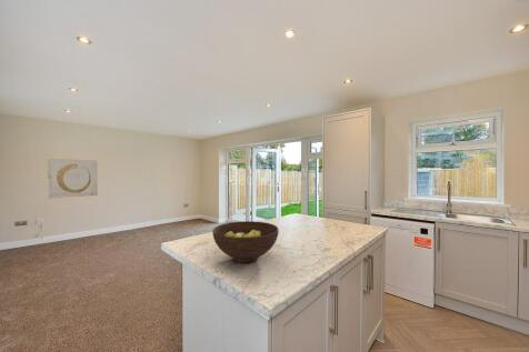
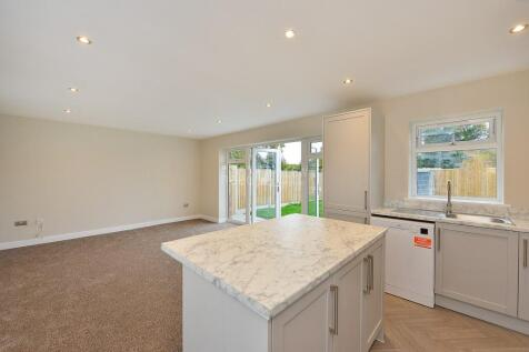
- fruit bowl [211,220,280,263]
- wall art [47,158,99,199]
